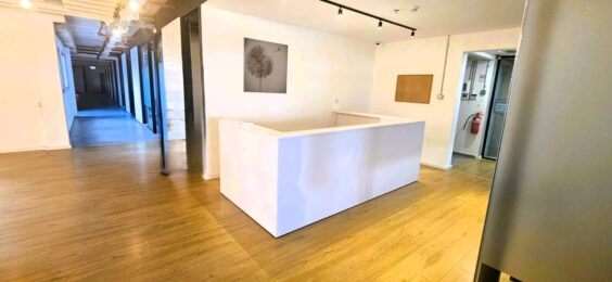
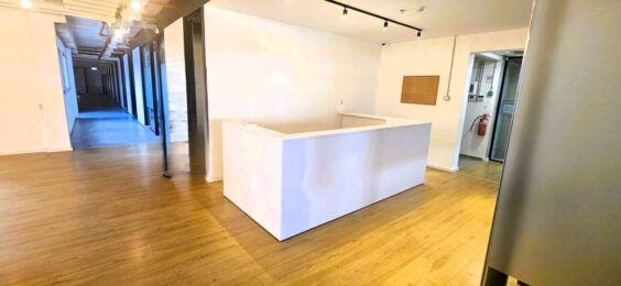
- wall art [242,37,289,94]
